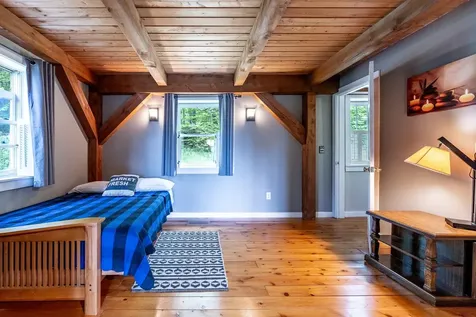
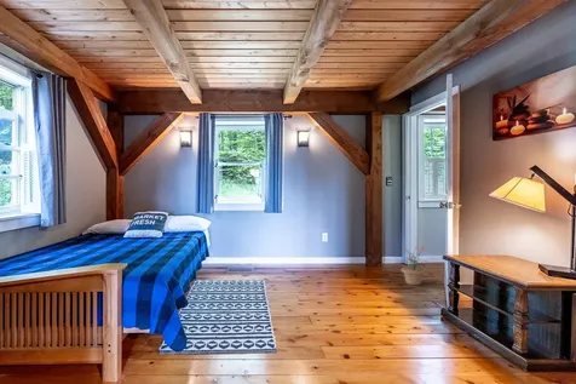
+ potted plant [401,243,430,286]
